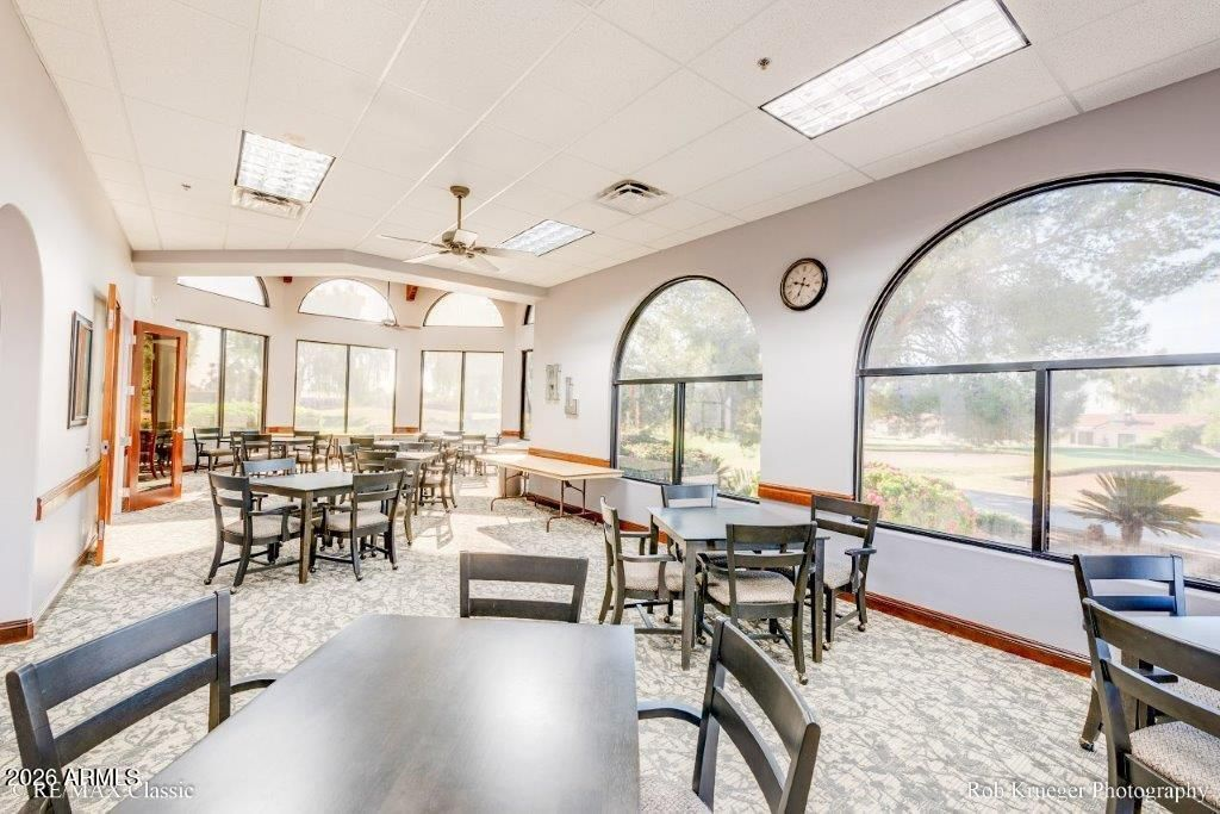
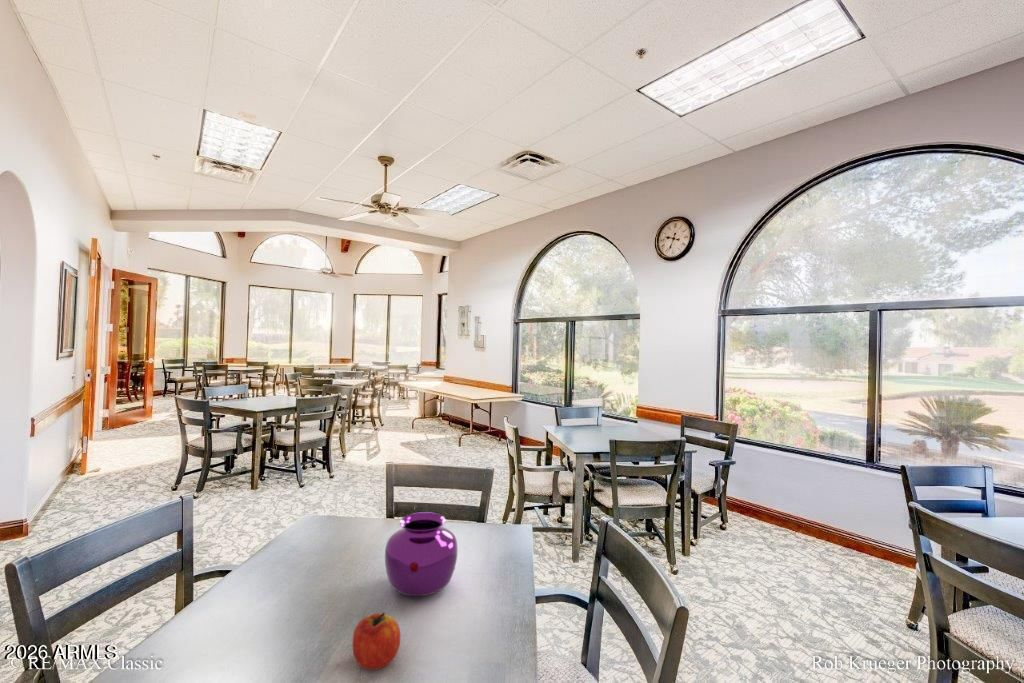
+ vase [384,511,459,597]
+ apple [351,612,401,671]
